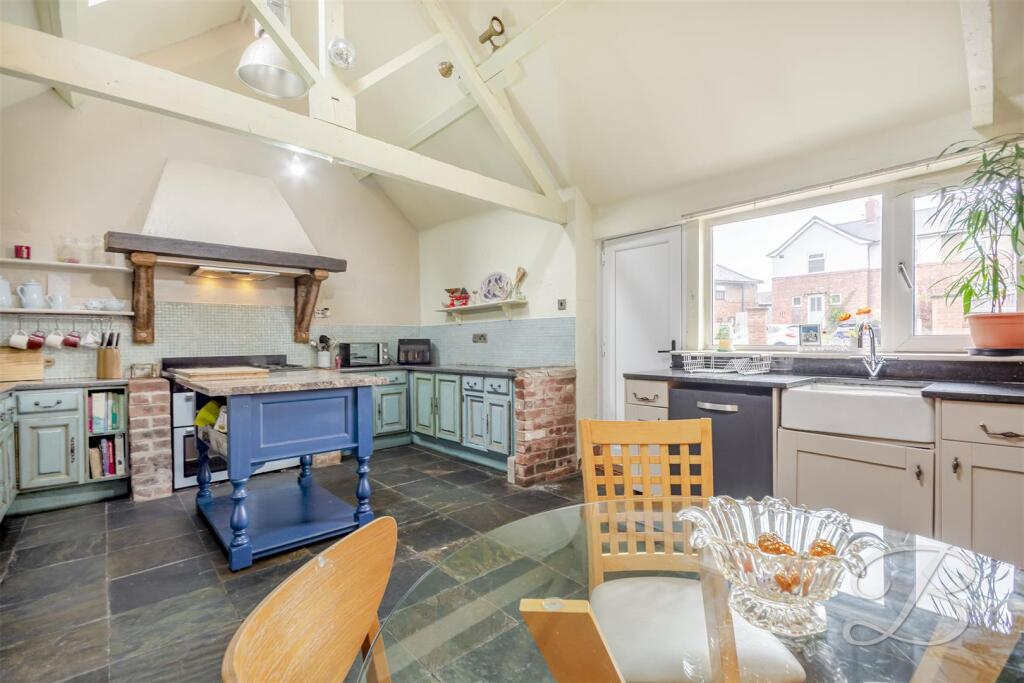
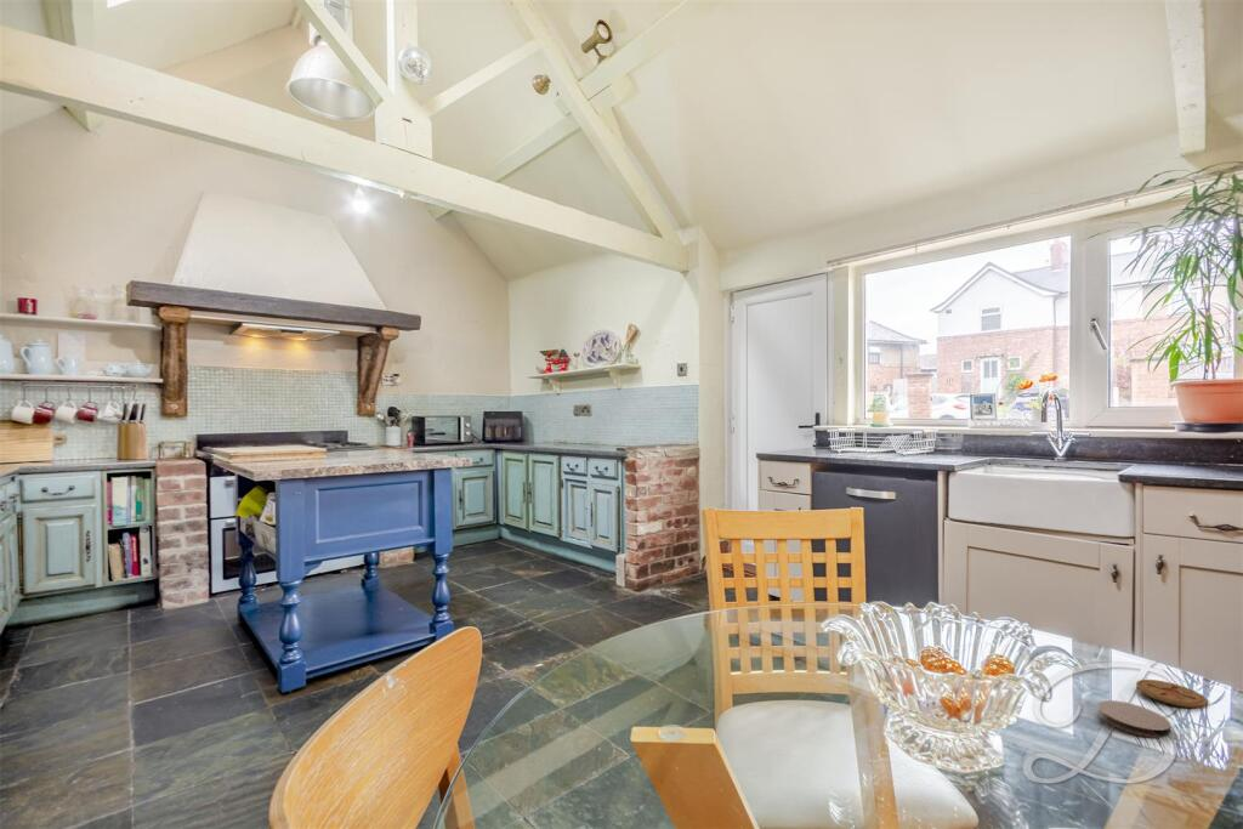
+ coaster [1096,699,1173,739]
+ coaster [1135,678,1209,709]
